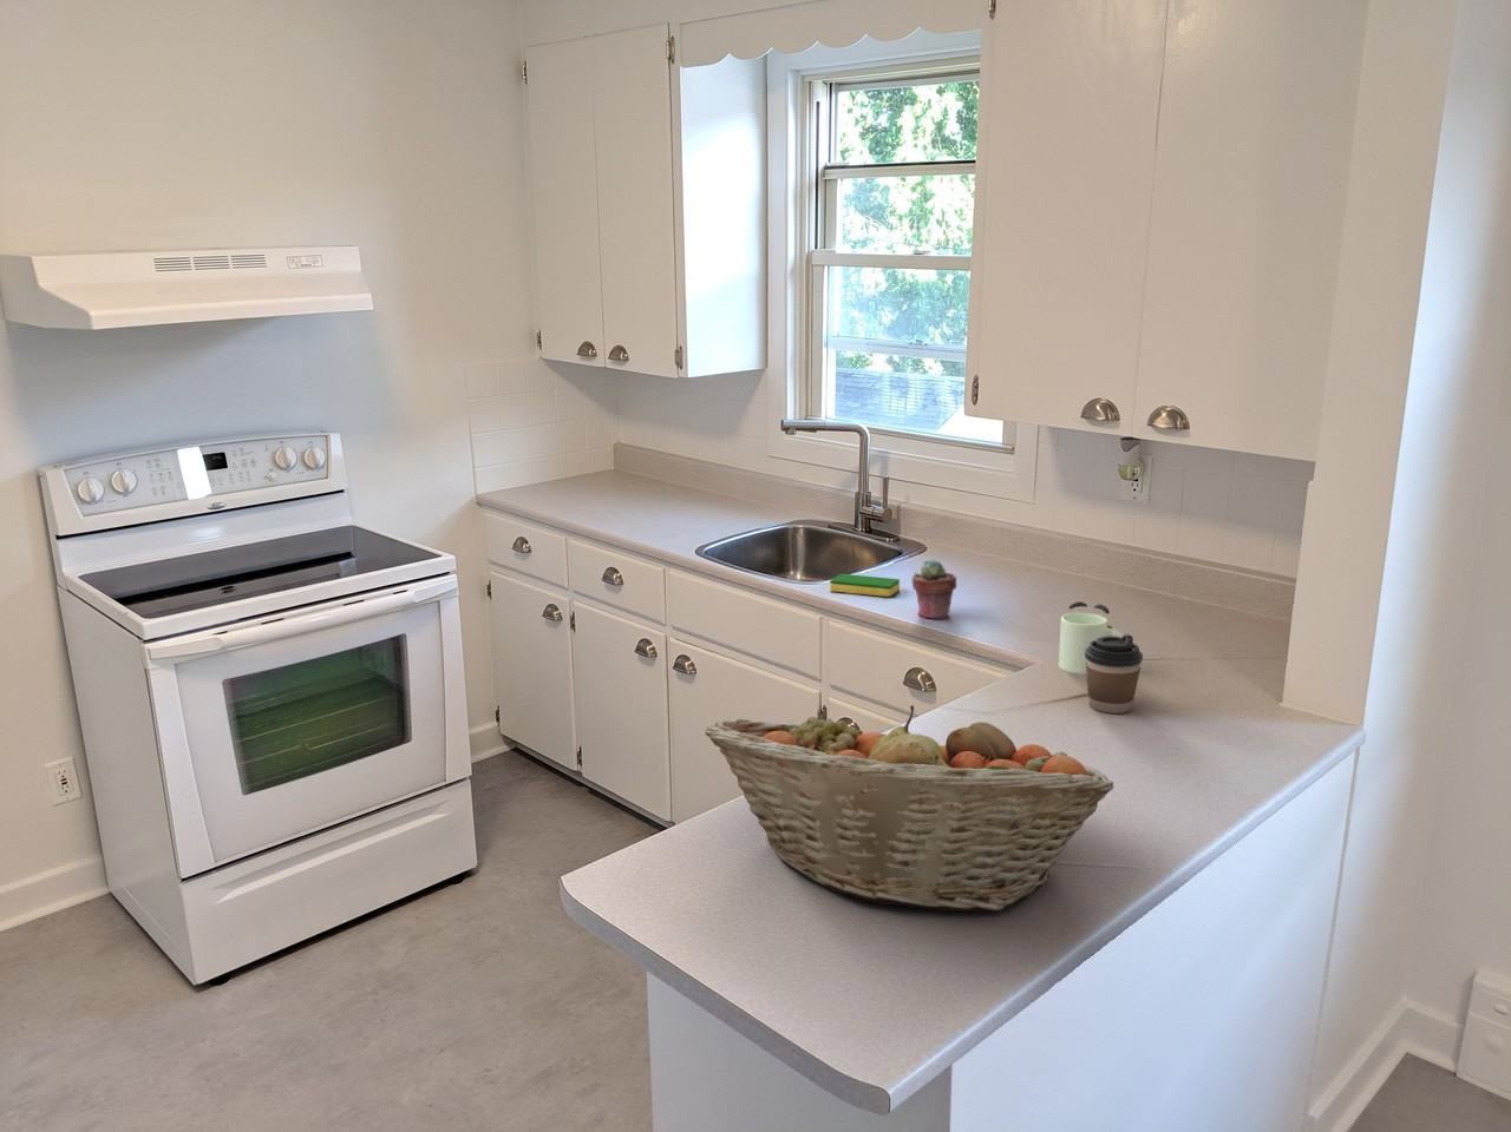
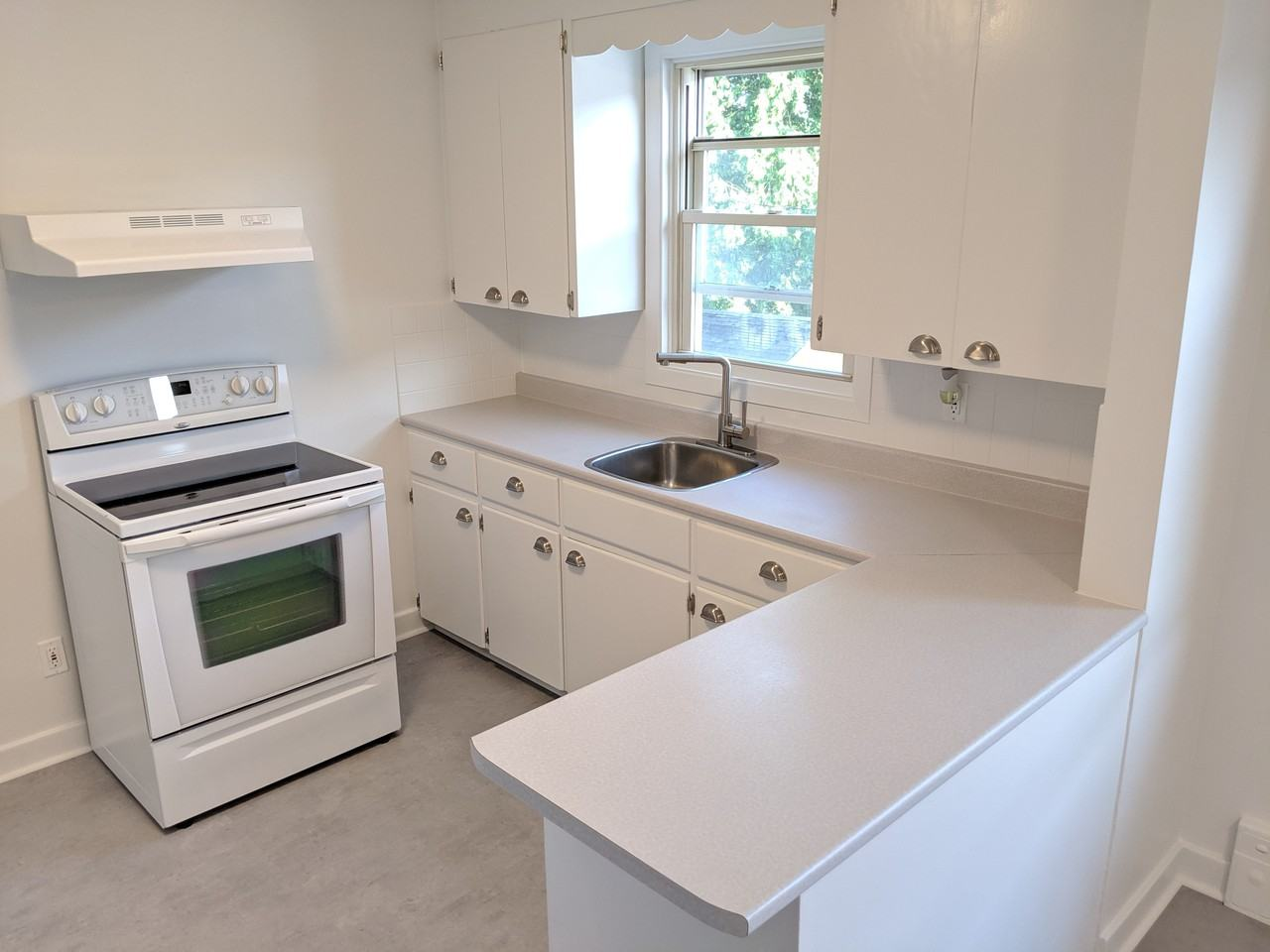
- potted succulent [911,558,958,622]
- coffee cup [1085,634,1143,715]
- dish sponge [829,573,901,598]
- mug [1058,600,1124,675]
- fruit basket [703,704,1116,913]
